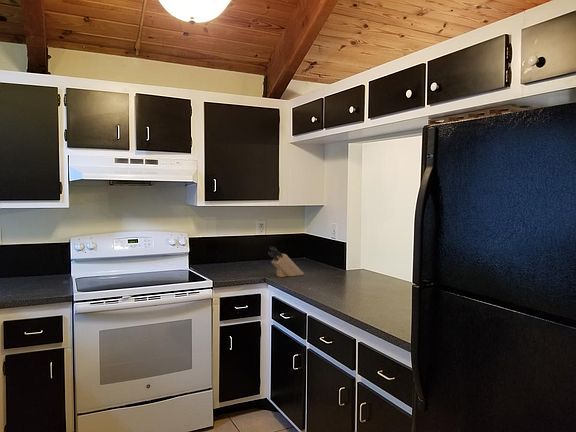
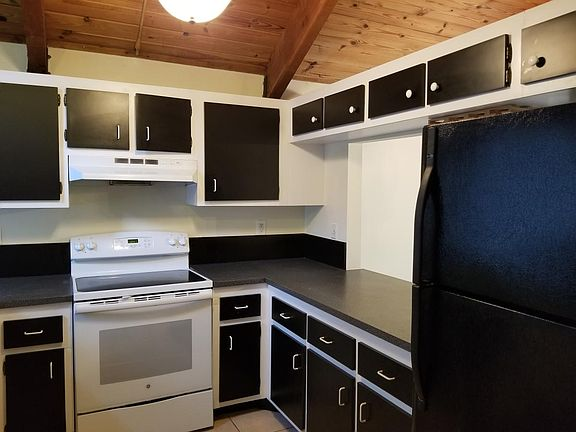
- knife block [268,245,305,278]
